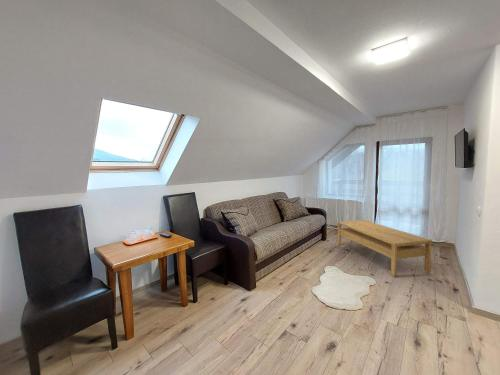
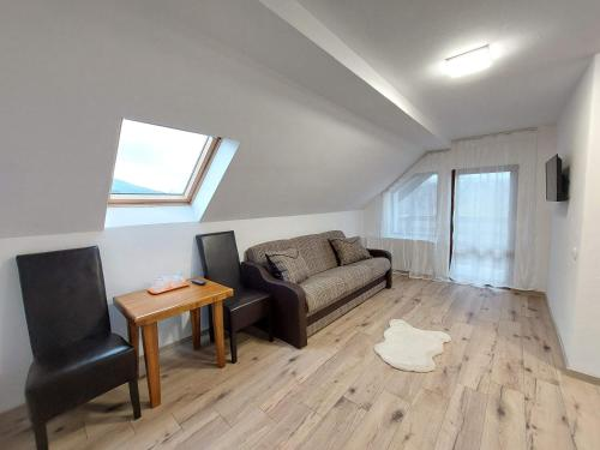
- coffee table [337,219,433,277]
